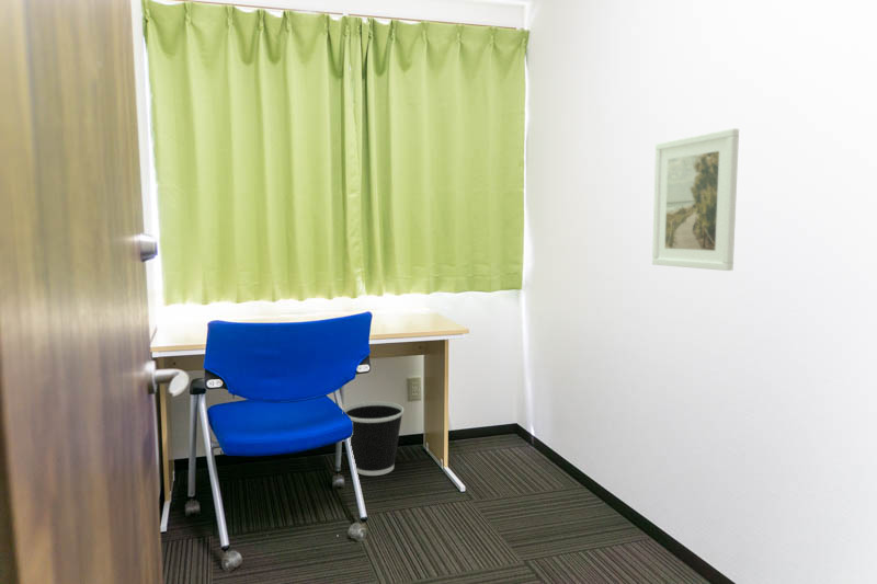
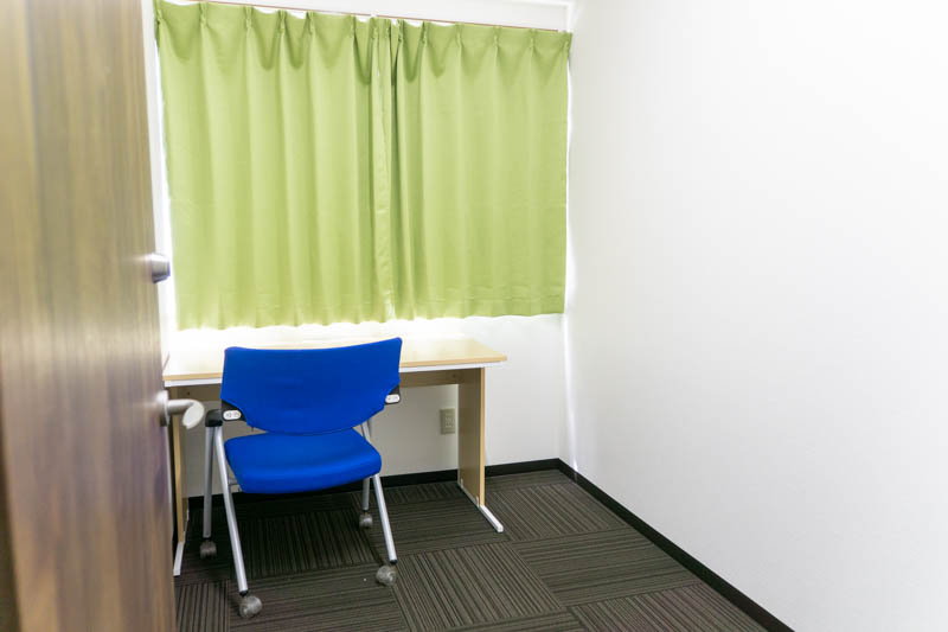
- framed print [651,127,740,272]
- wastebasket [343,401,405,477]
